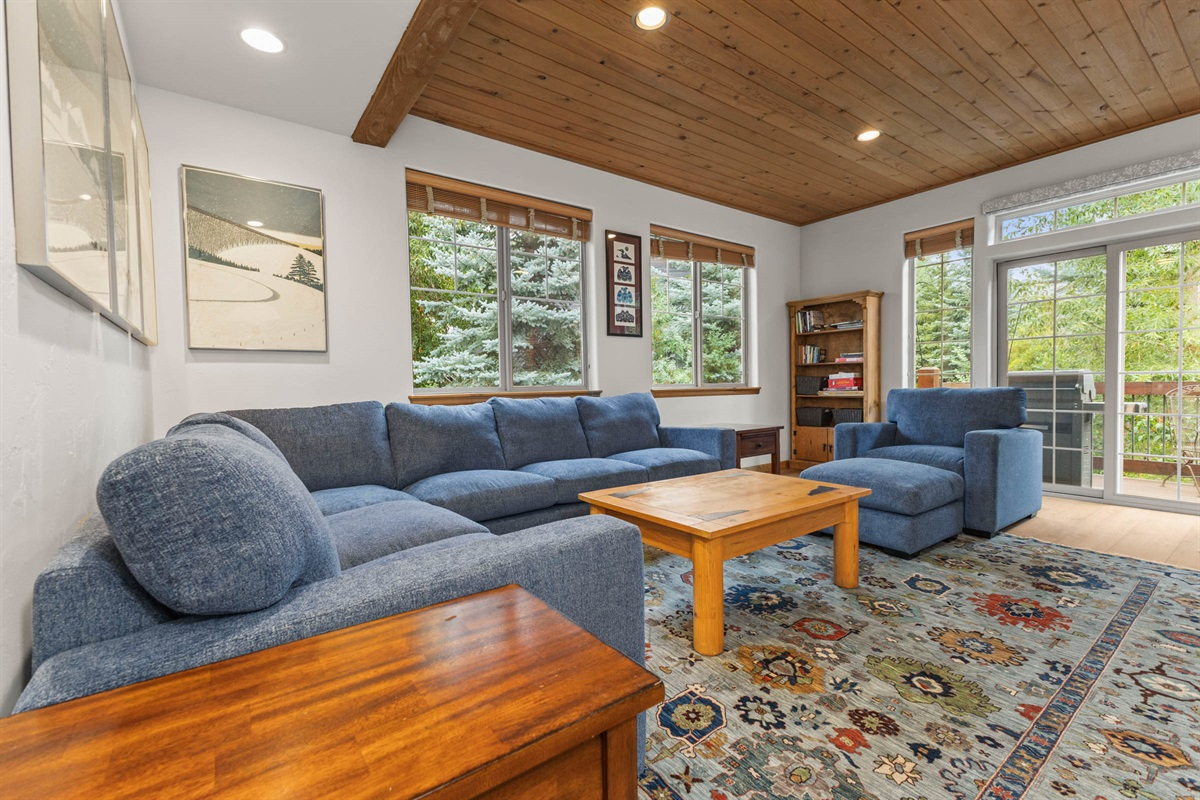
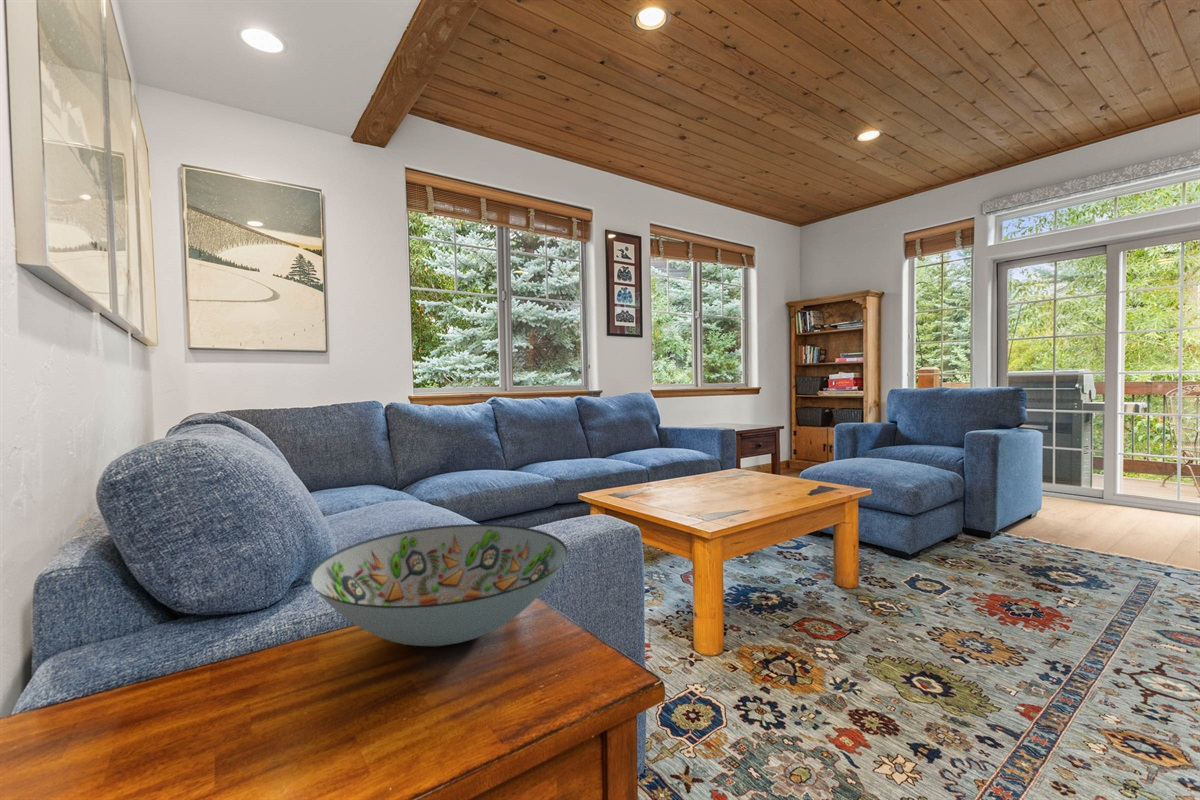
+ decorative bowl [309,523,568,647]
